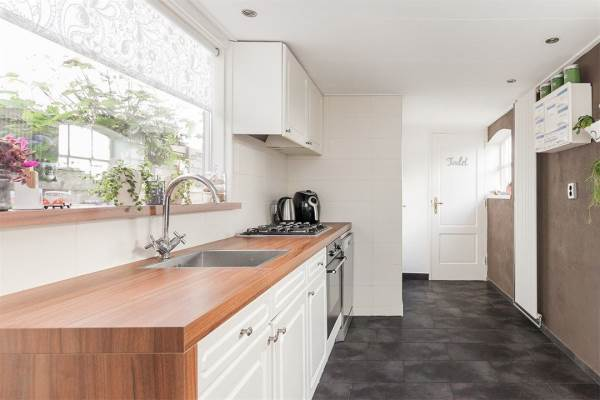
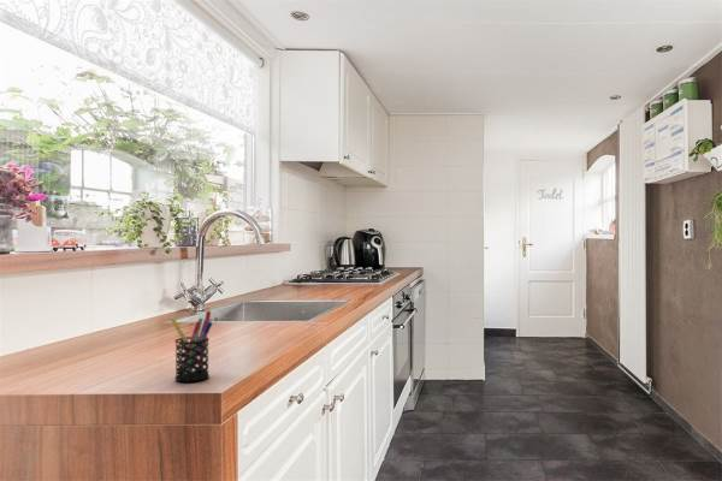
+ pen holder [170,310,213,382]
